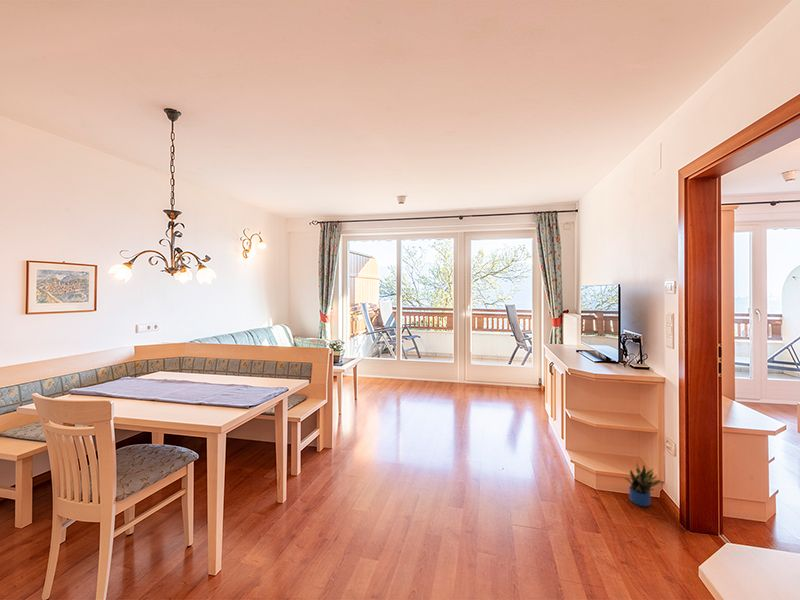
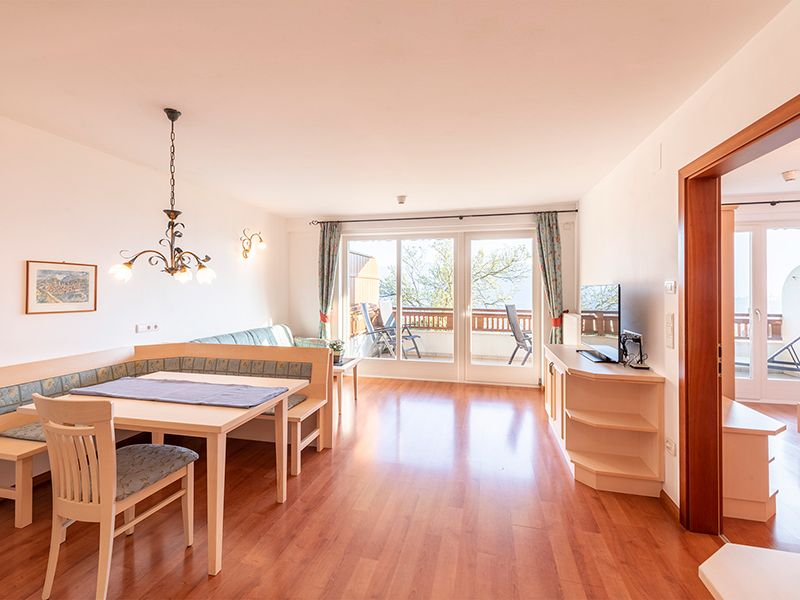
- potted plant [624,461,661,507]
